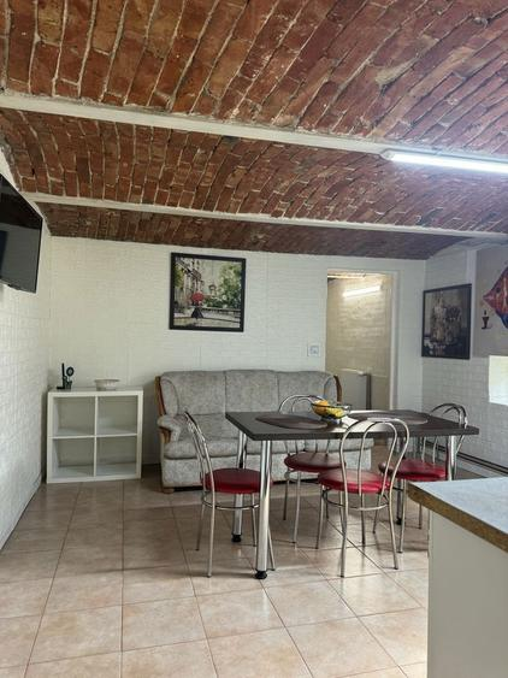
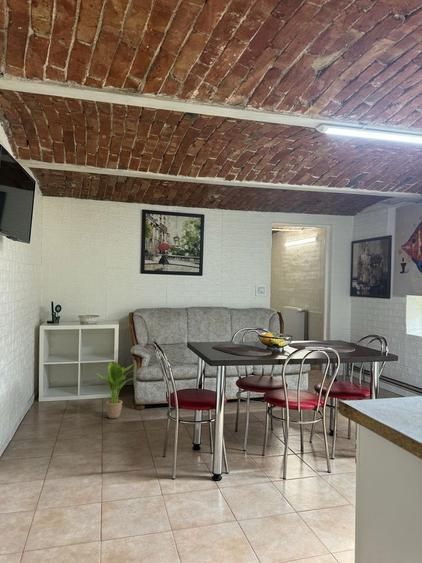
+ potted plant [92,361,139,419]
